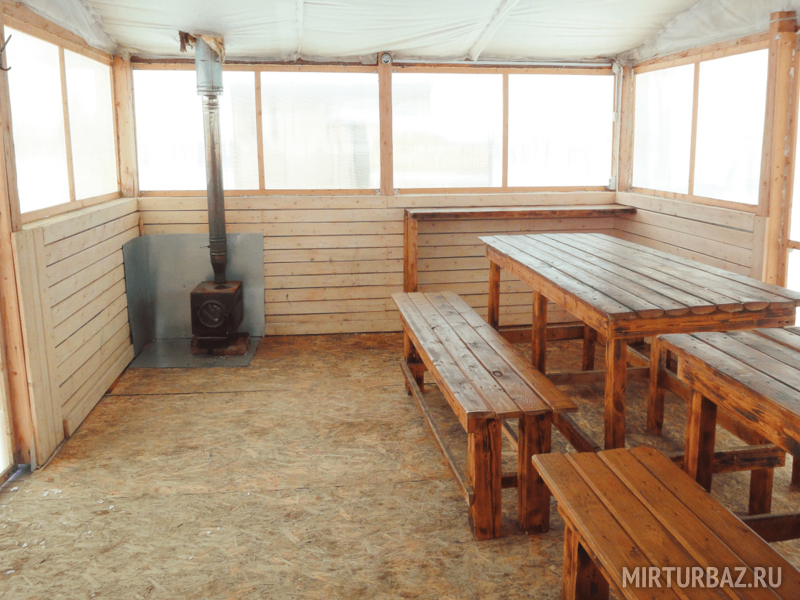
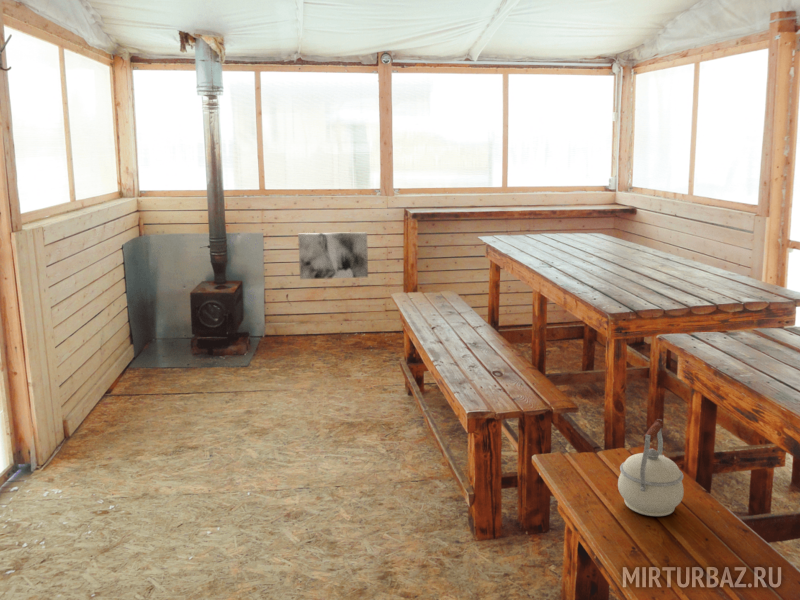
+ kettle [617,418,685,517]
+ wall art [297,231,369,280]
